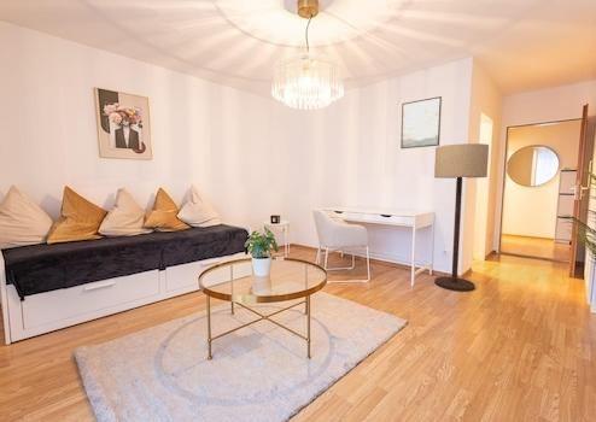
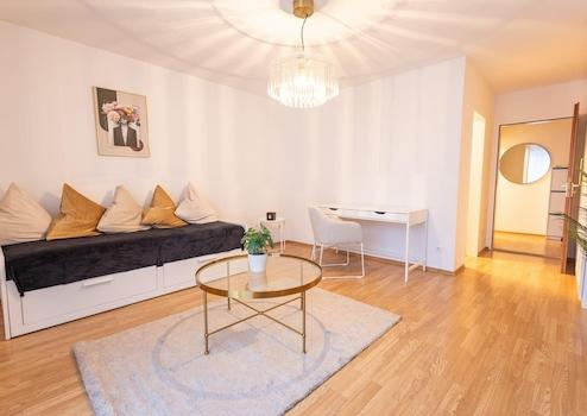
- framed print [399,95,443,150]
- floor lamp [433,142,490,292]
